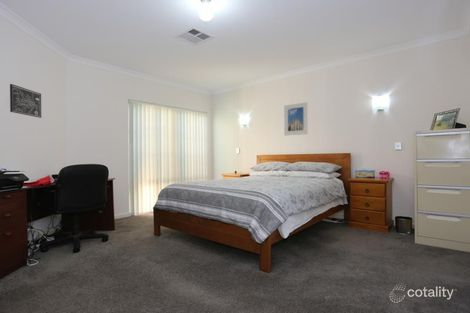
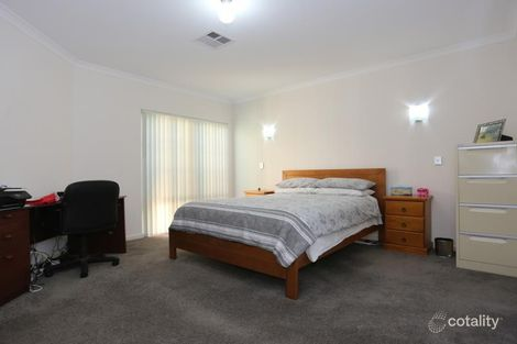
- wall art [9,83,42,119]
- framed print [283,101,309,136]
